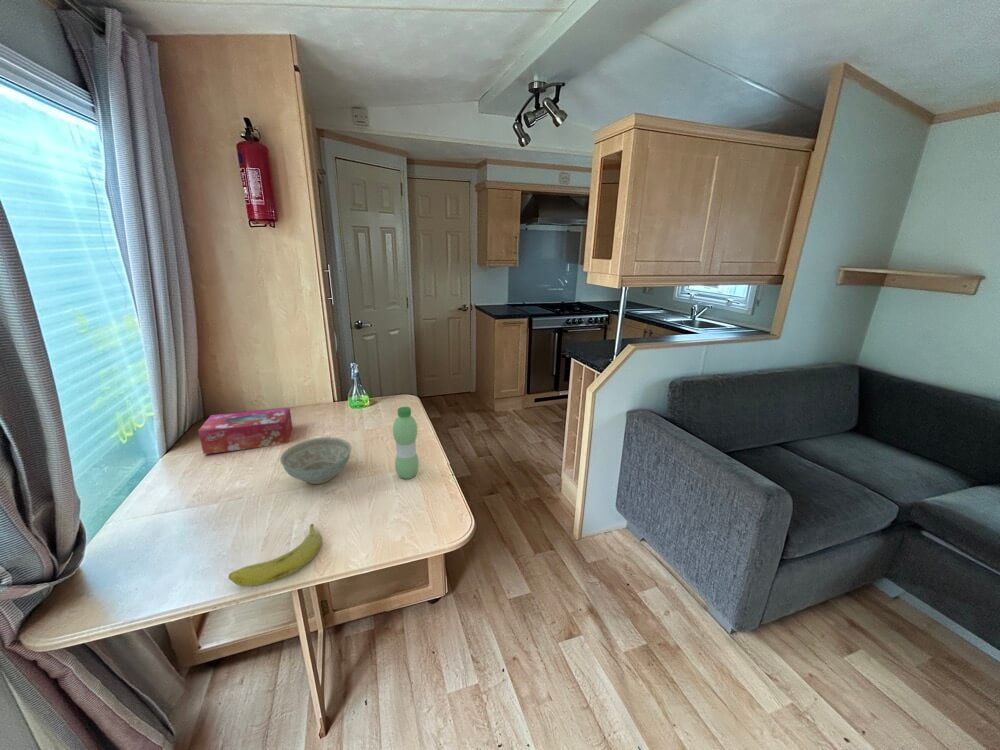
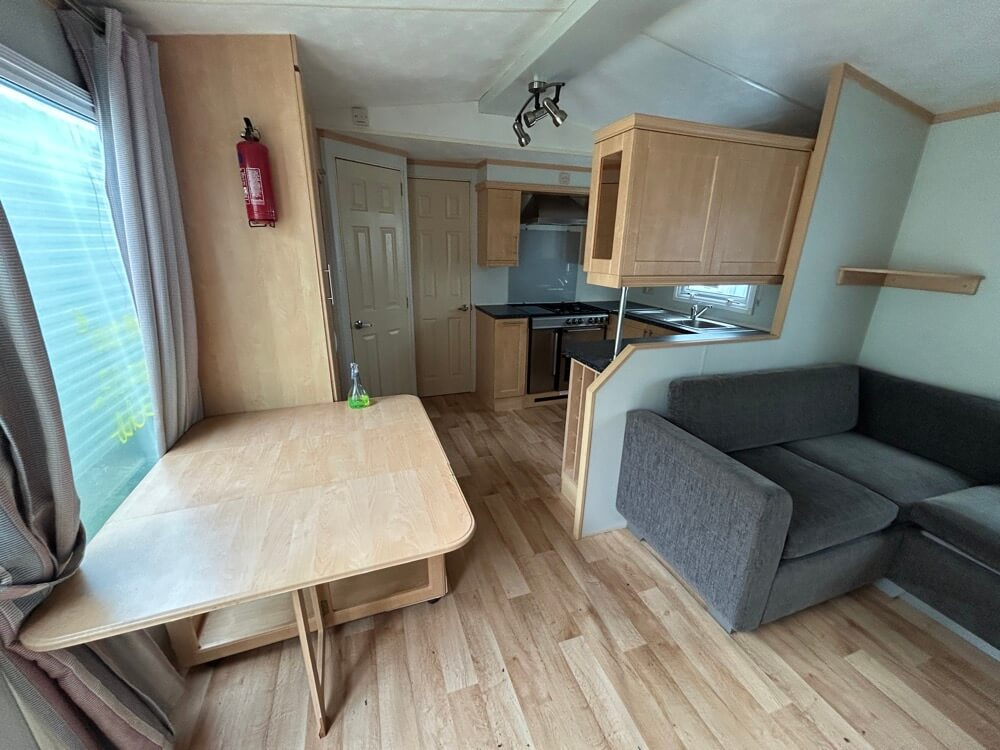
- fruit [227,523,323,587]
- water bottle [392,406,420,480]
- decorative bowl [279,436,352,485]
- tissue box [197,407,294,455]
